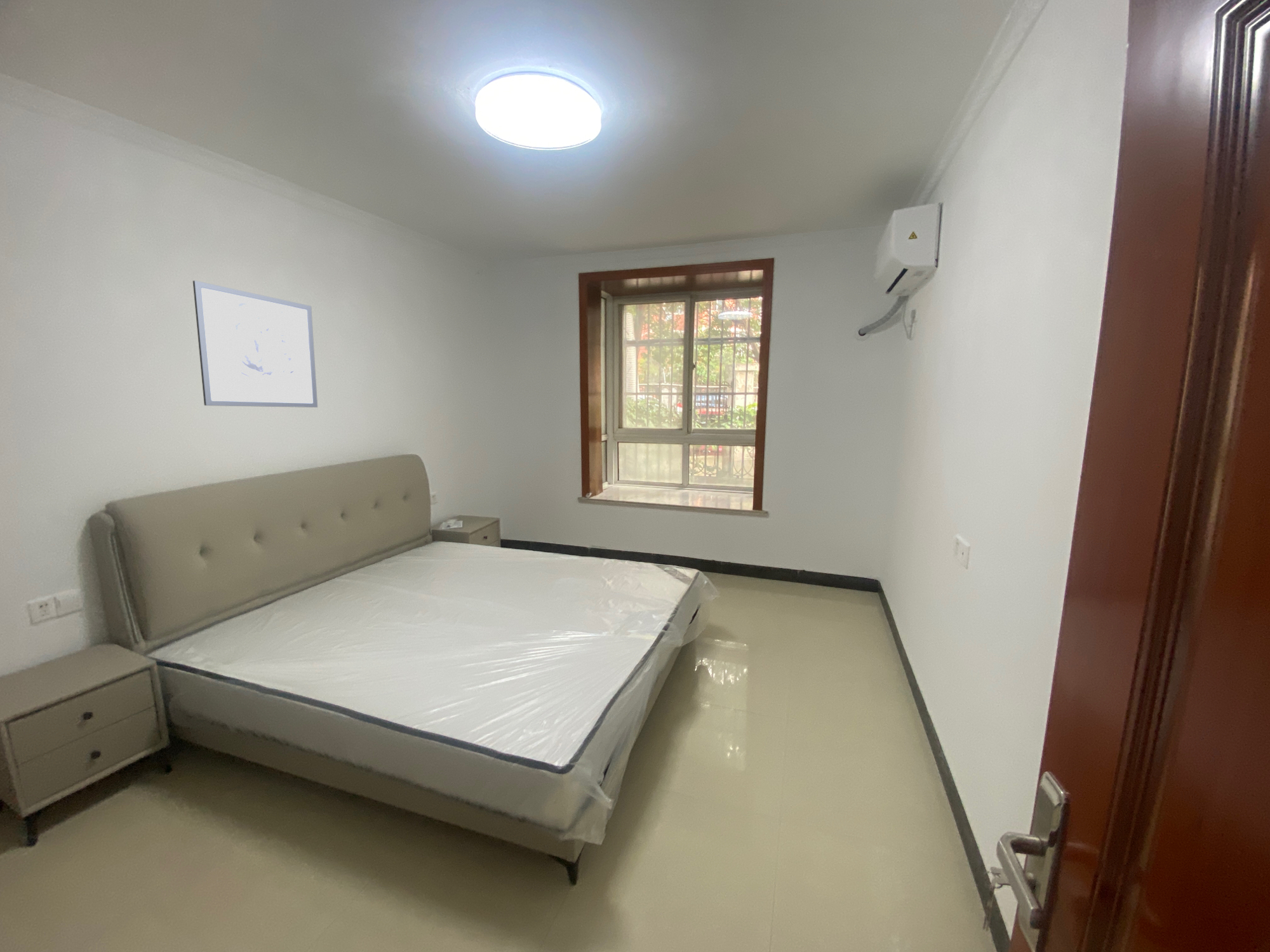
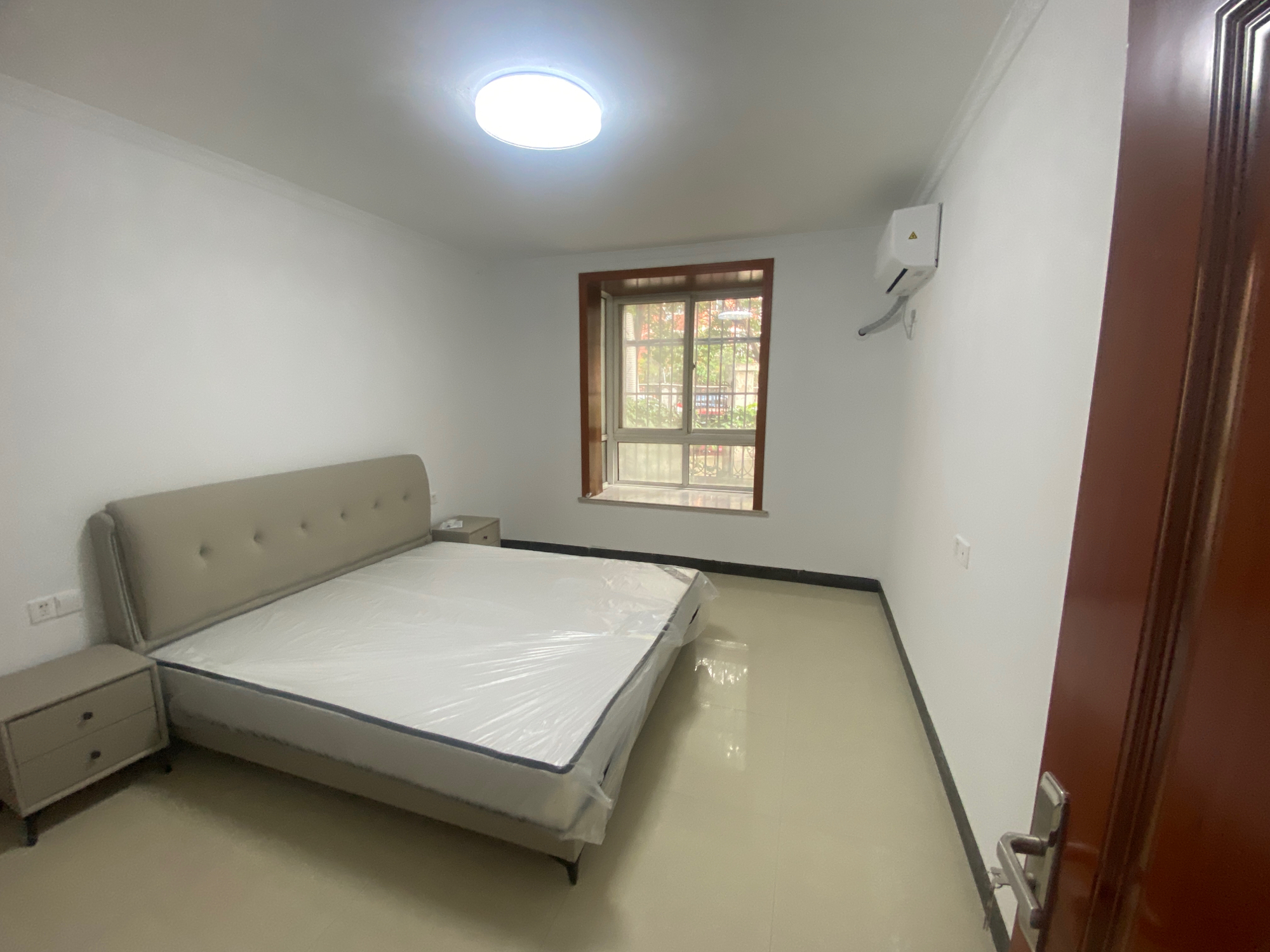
- wall art [192,280,318,408]
